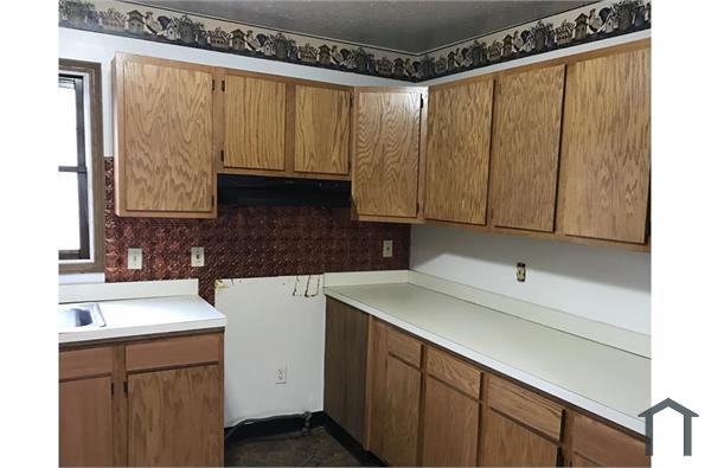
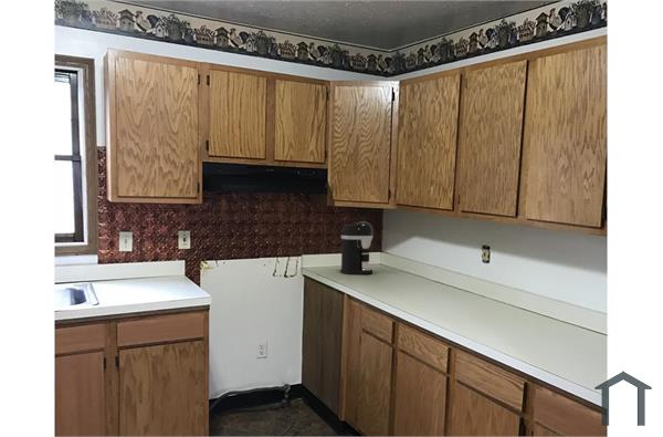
+ coffee maker [339,221,373,275]
